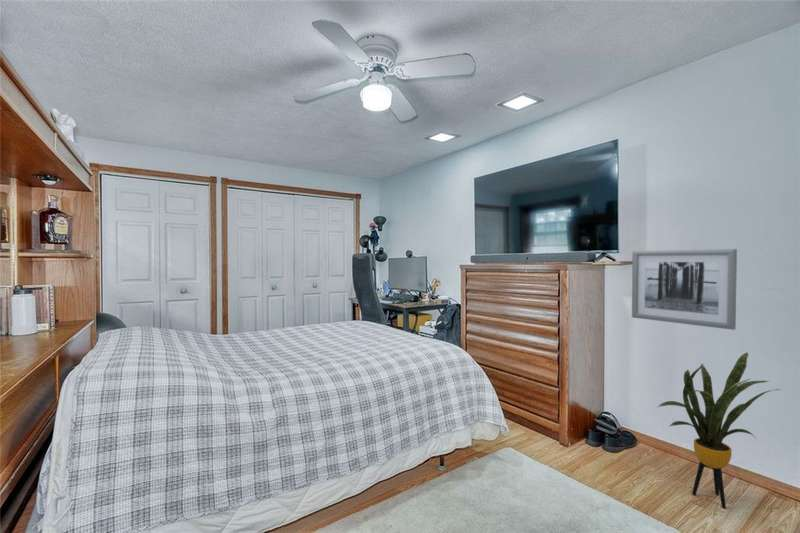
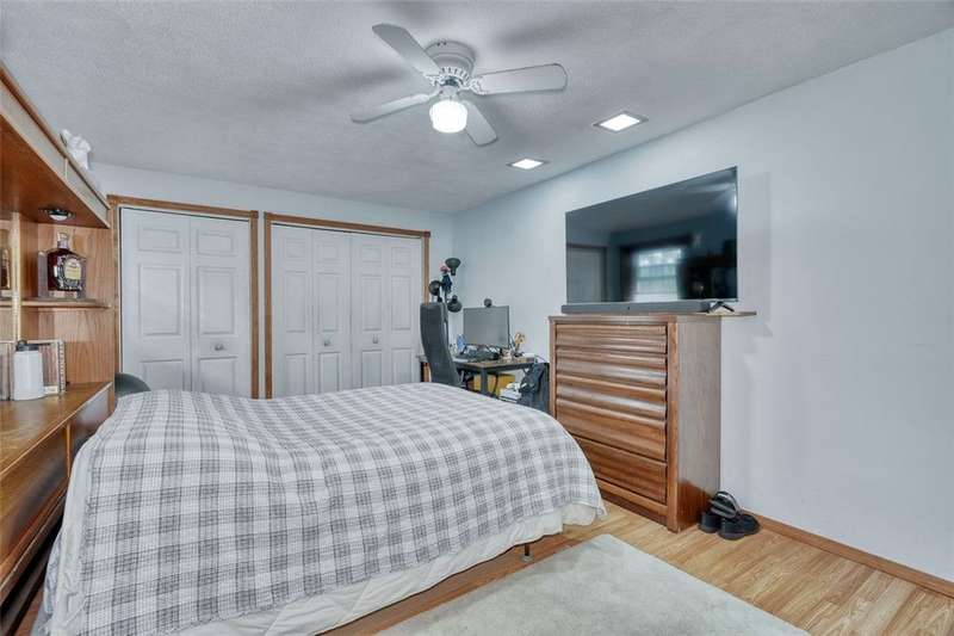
- wall art [631,248,738,331]
- house plant [657,351,780,509]
